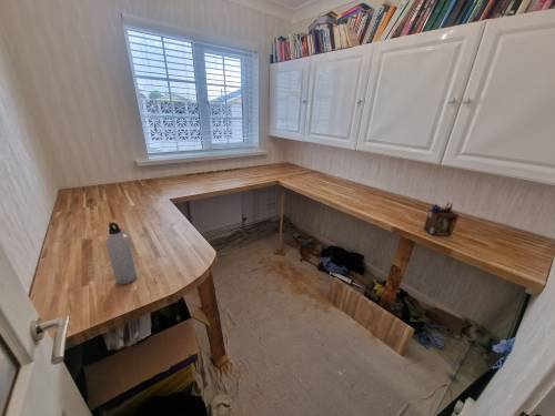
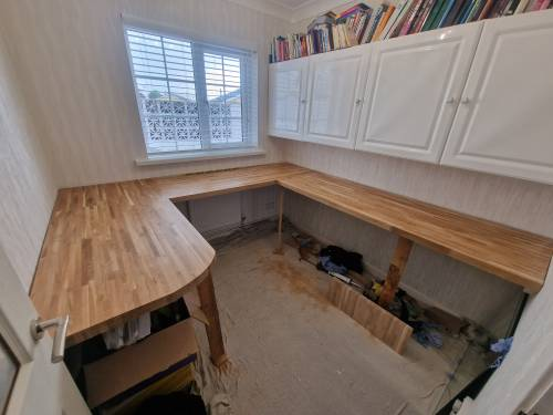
- water bottle [104,221,138,286]
- desk organizer [423,201,460,236]
